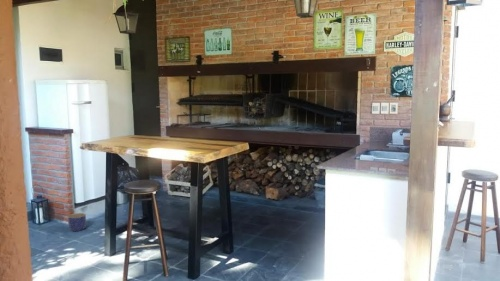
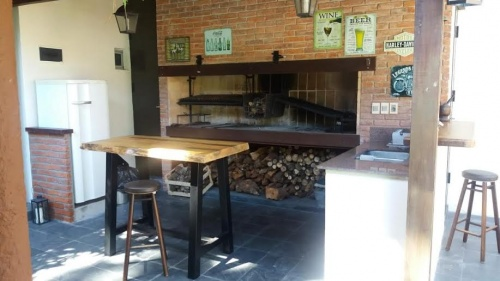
- planter [67,212,87,232]
